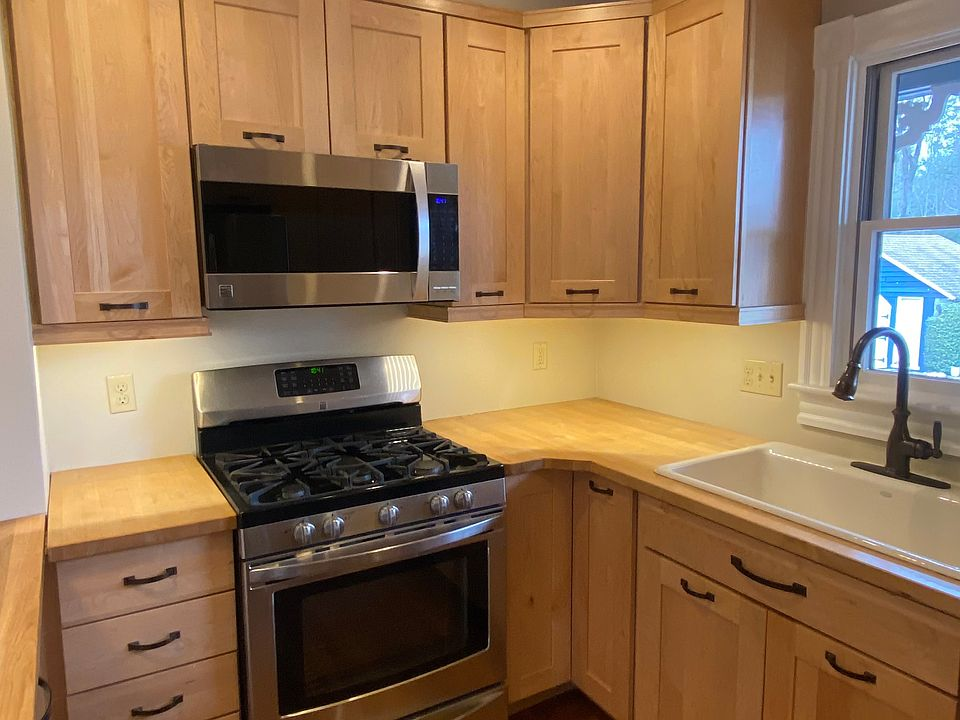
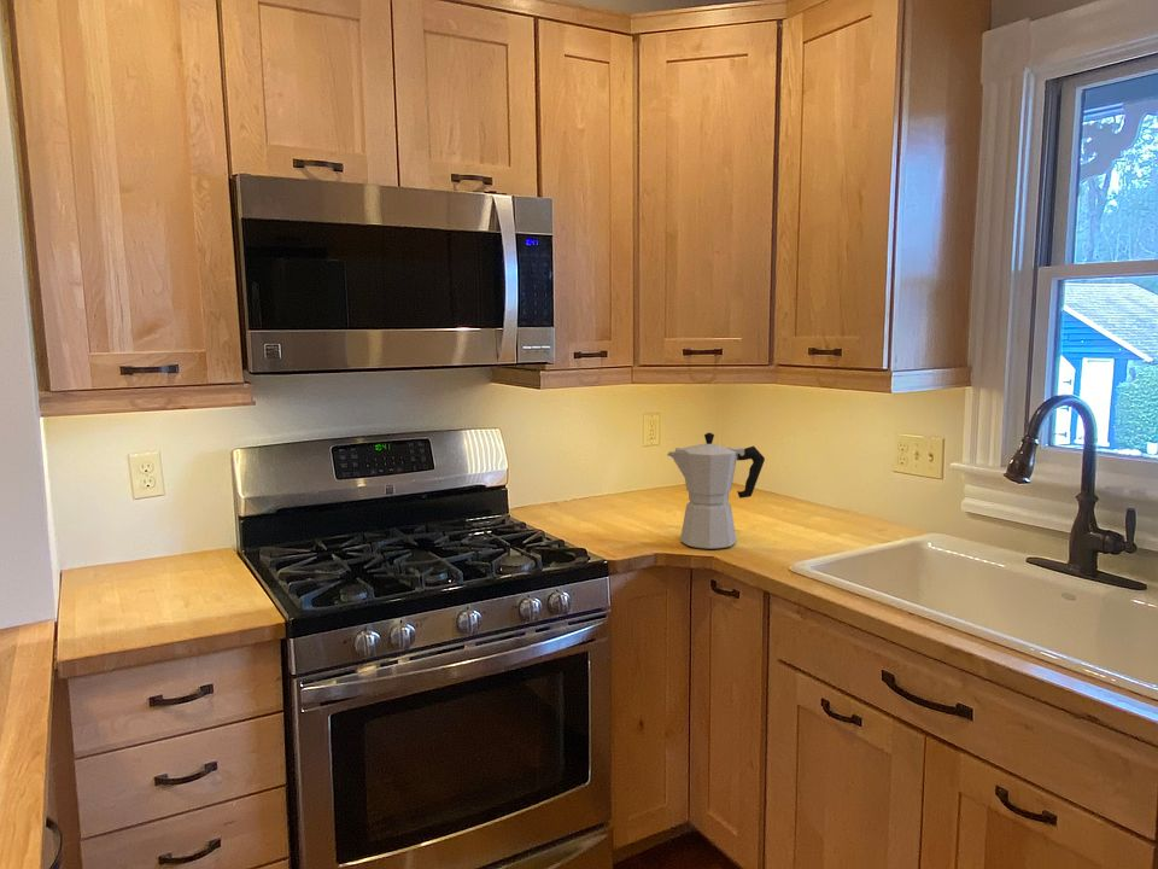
+ moka pot [666,432,766,550]
